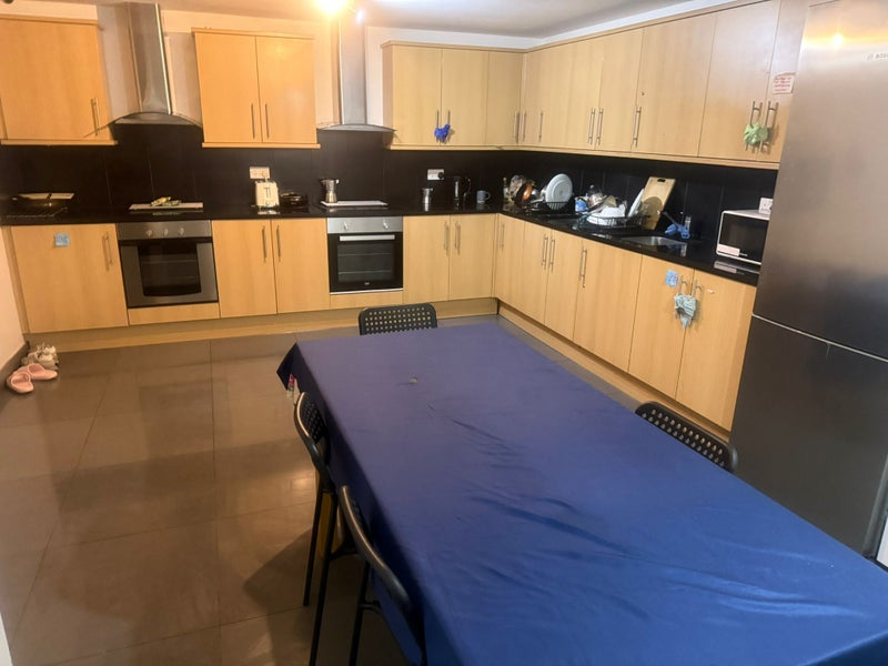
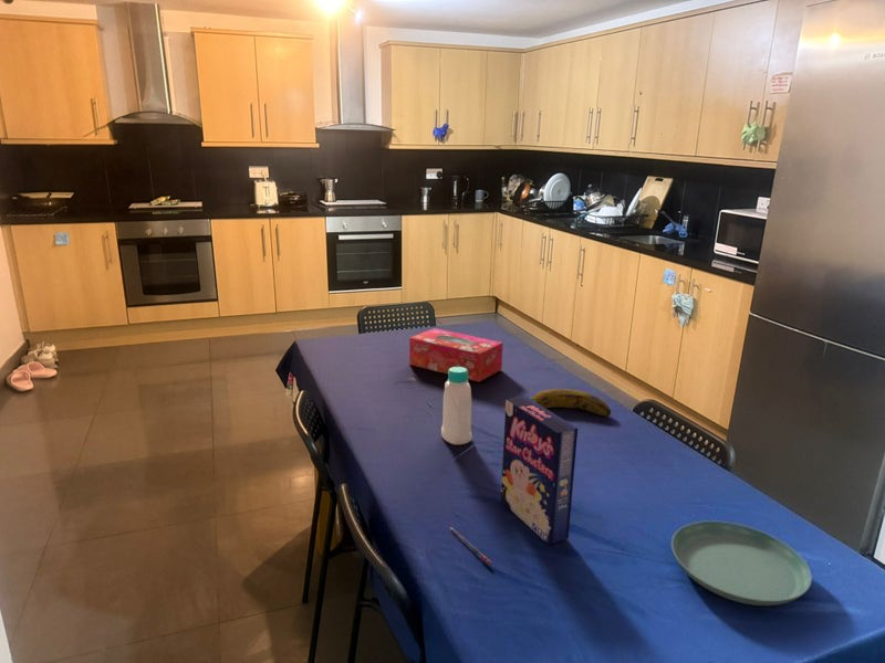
+ tissue box [408,327,504,383]
+ banana [530,388,612,418]
+ pen [448,526,493,566]
+ saucer [670,519,813,607]
+ cereal box [500,396,579,546]
+ bottle [440,367,472,445]
